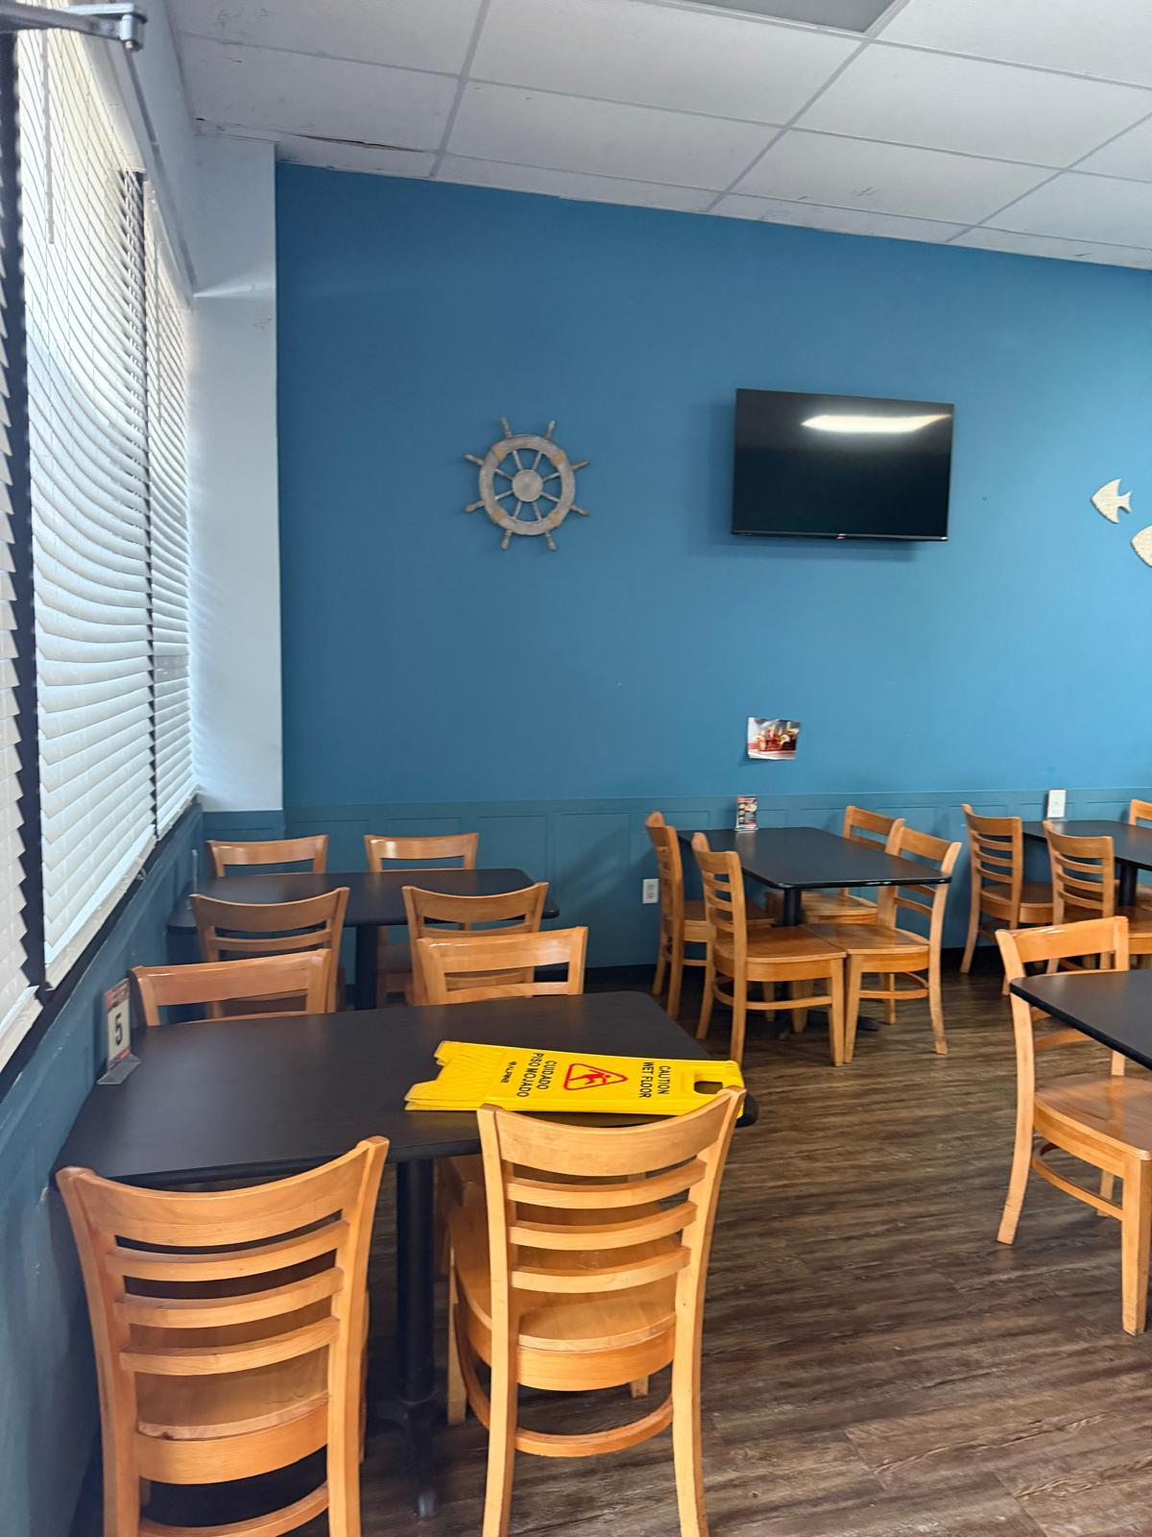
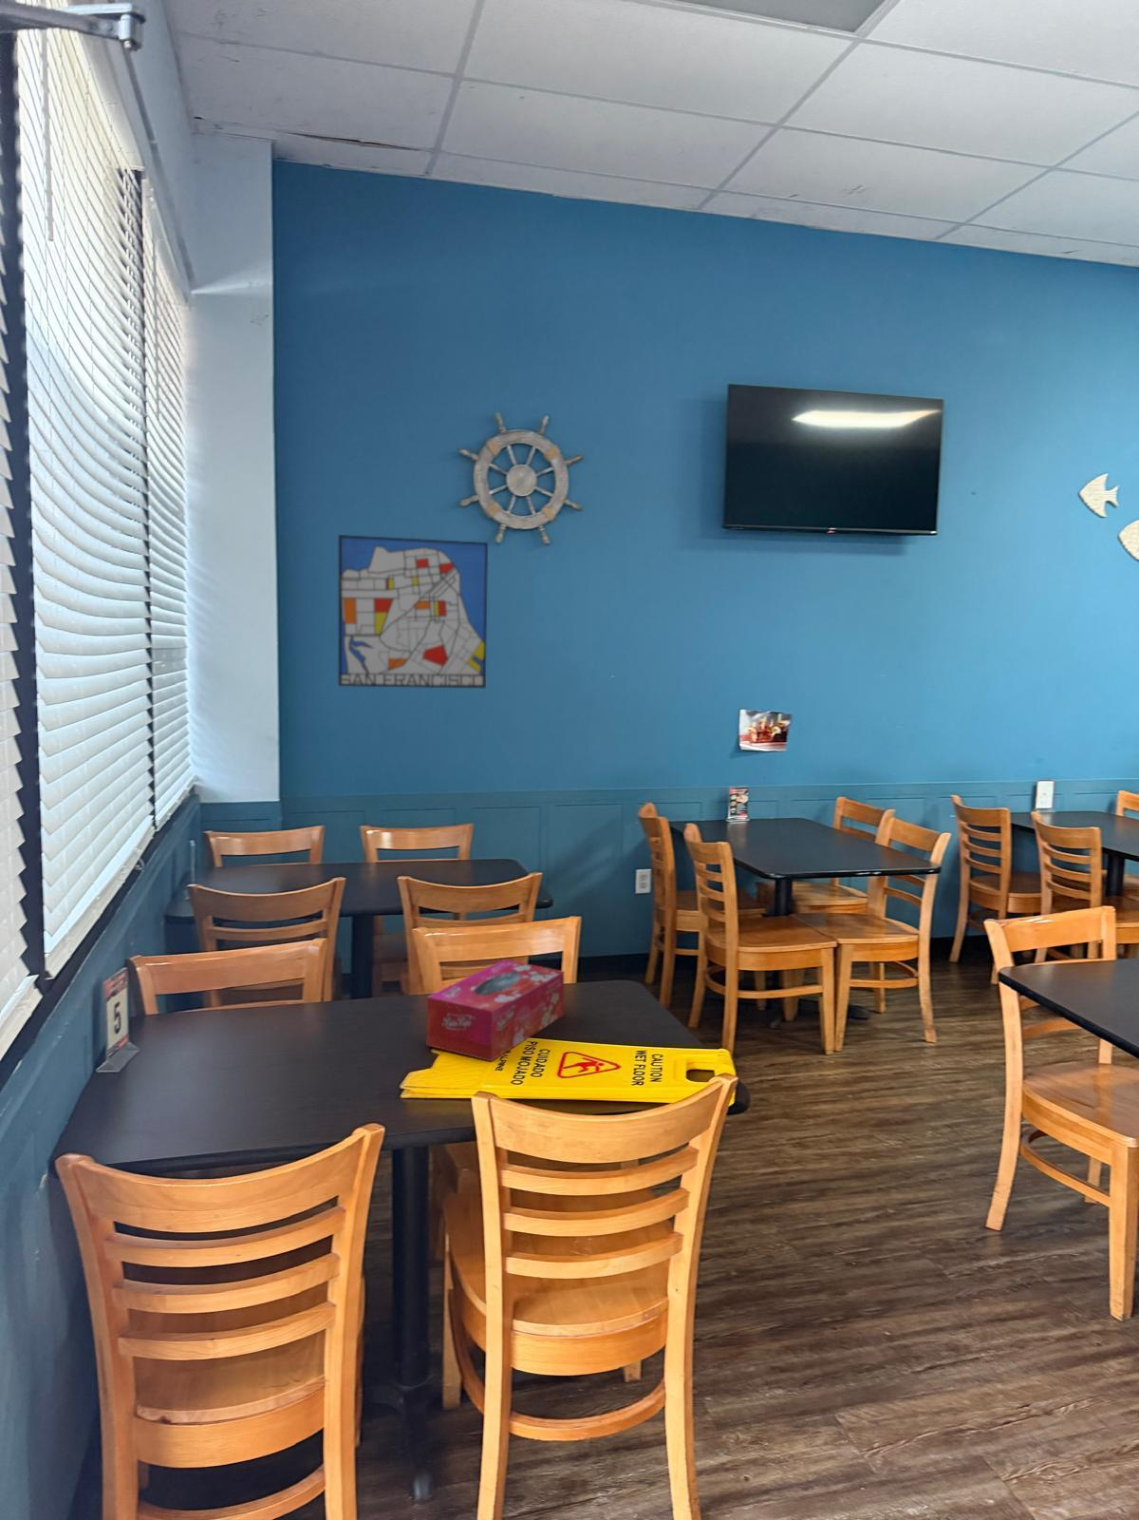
+ tissue box [426,959,565,1062]
+ wall art [337,534,489,688]
